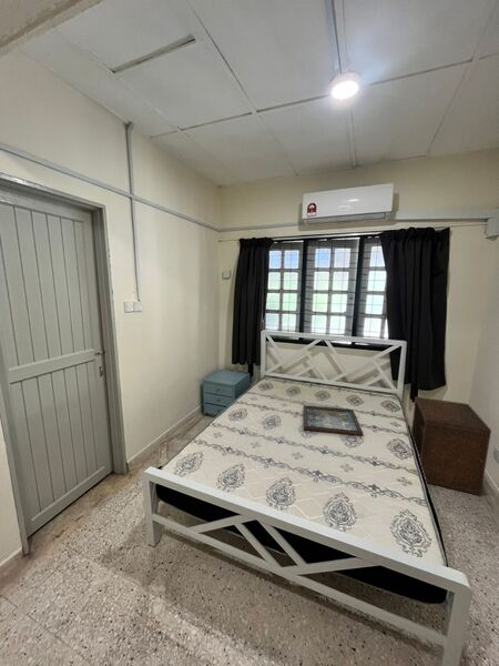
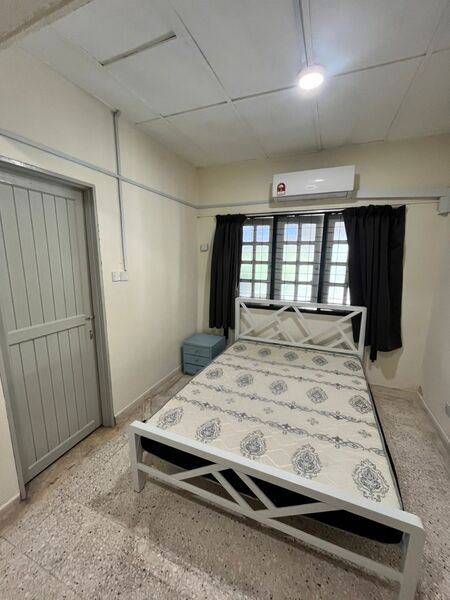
- decorative tray [302,404,364,436]
- nightstand [410,396,492,496]
